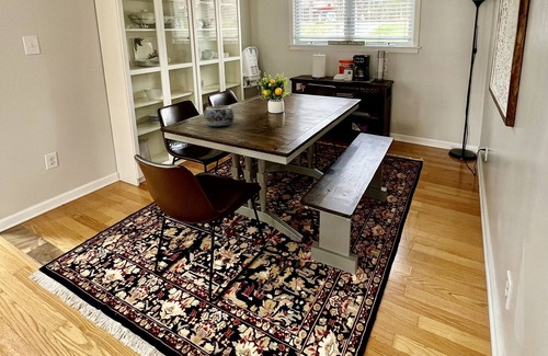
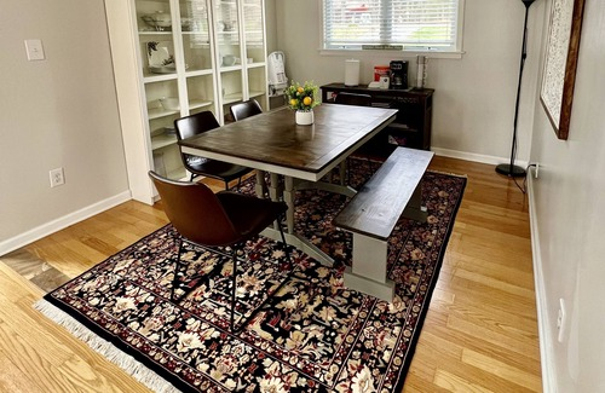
- decorative bowl [203,105,236,128]
